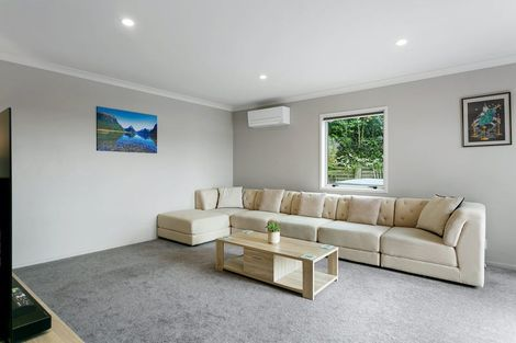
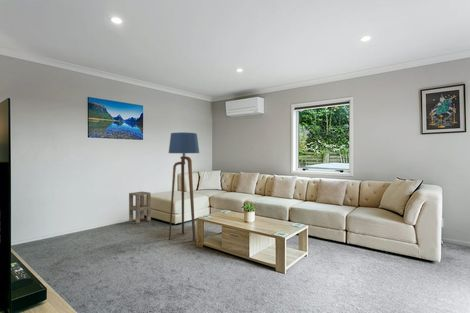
+ floor lamp [168,131,200,242]
+ side table [128,191,152,225]
